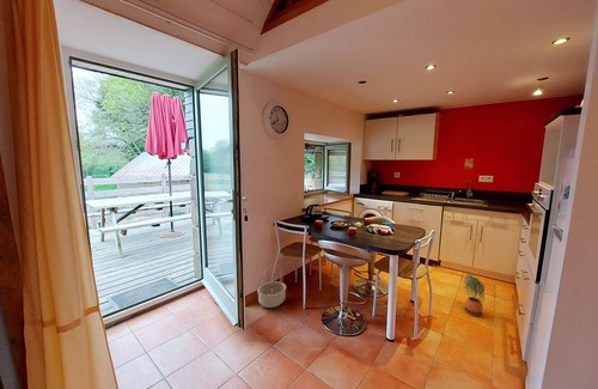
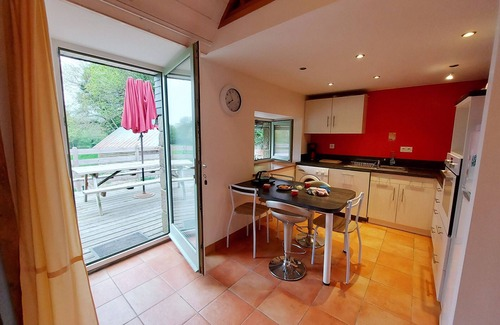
- potted plant [462,274,486,317]
- basket [256,263,287,309]
